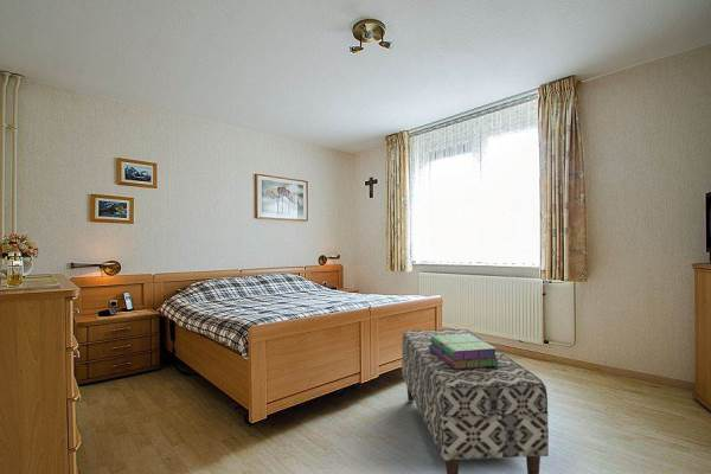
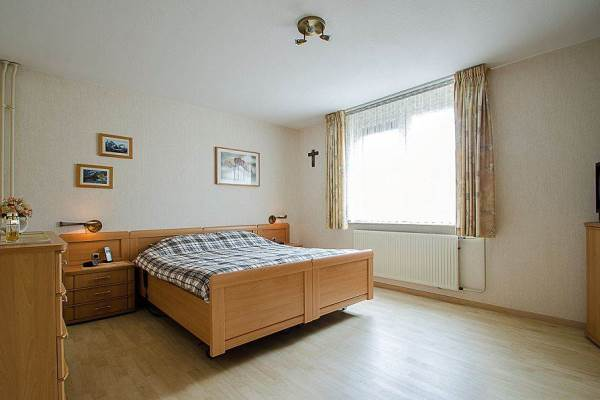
- bench [401,328,550,474]
- stack of books [429,334,500,369]
